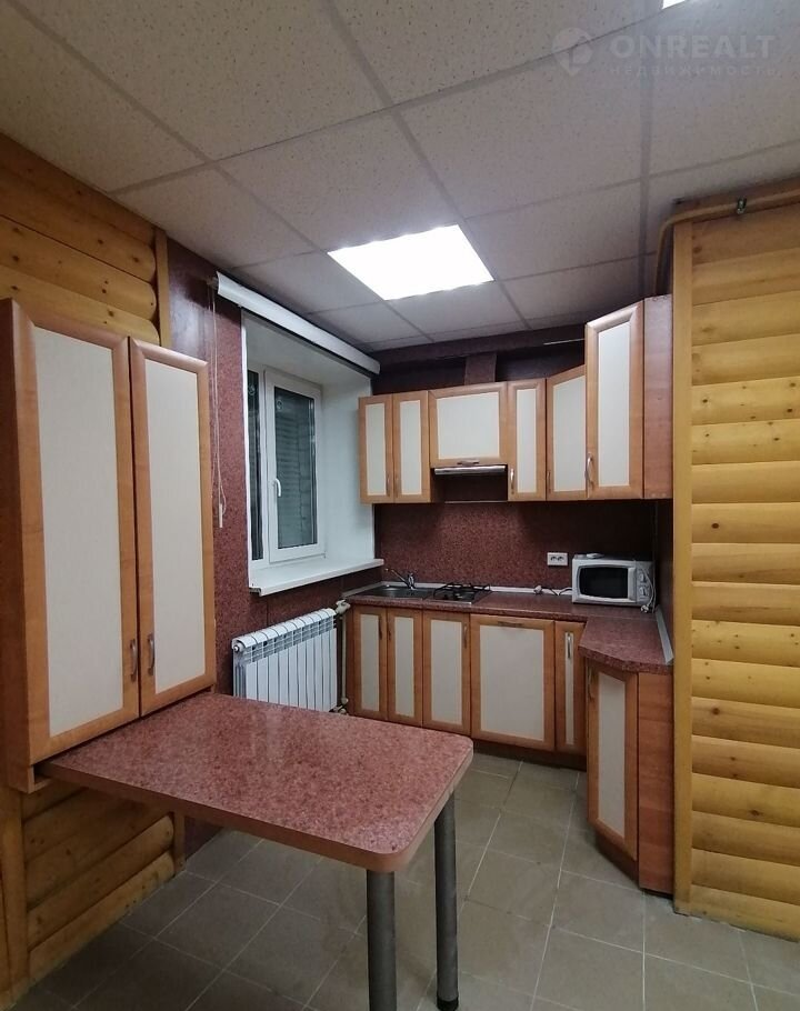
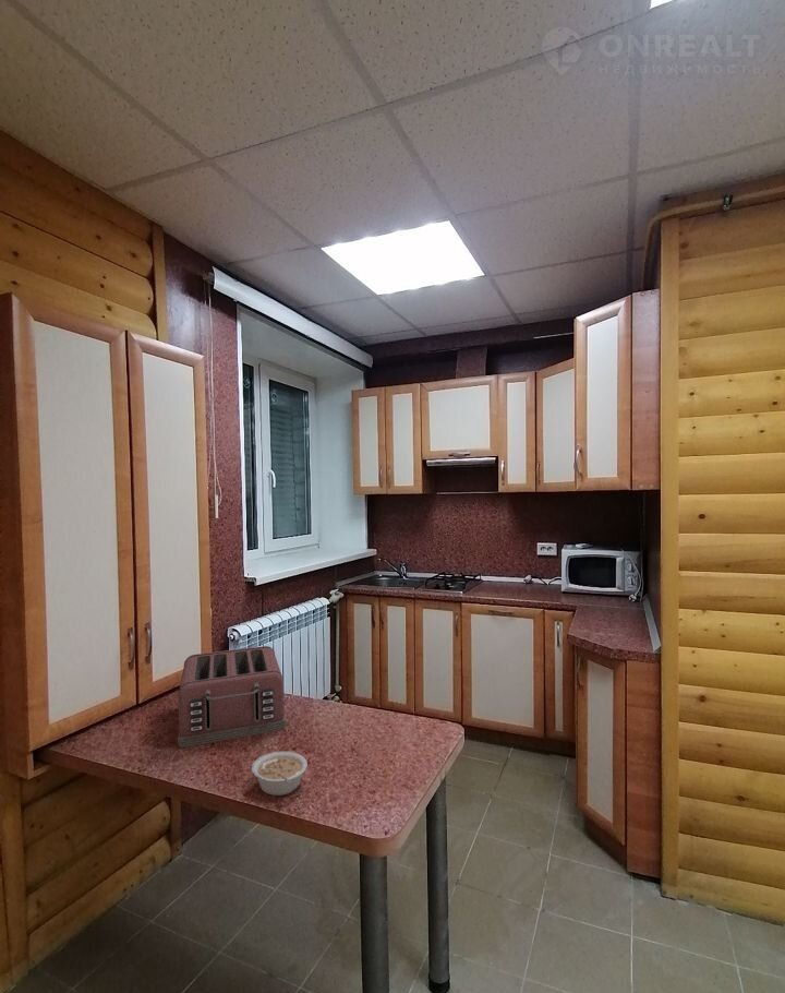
+ legume [251,751,309,797]
+ toaster [177,645,287,749]
